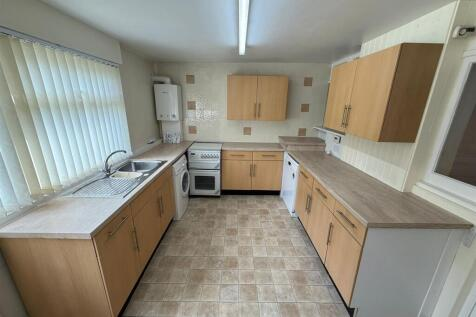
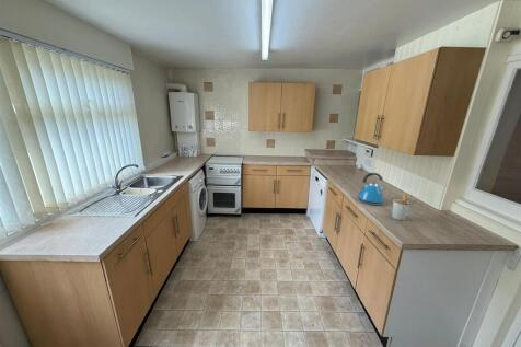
+ kettle [355,172,387,206]
+ utensil holder [391,192,420,221]
